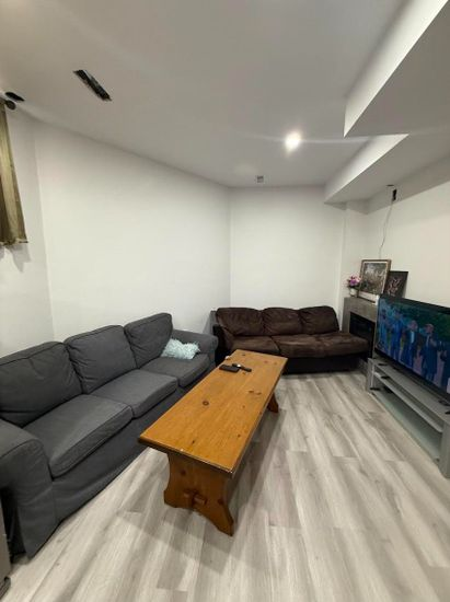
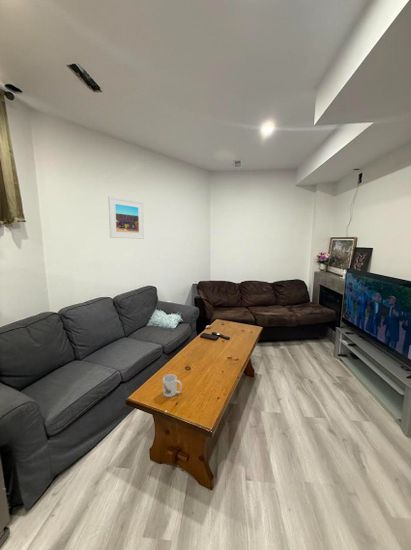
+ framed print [107,195,145,240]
+ mug [162,373,183,398]
